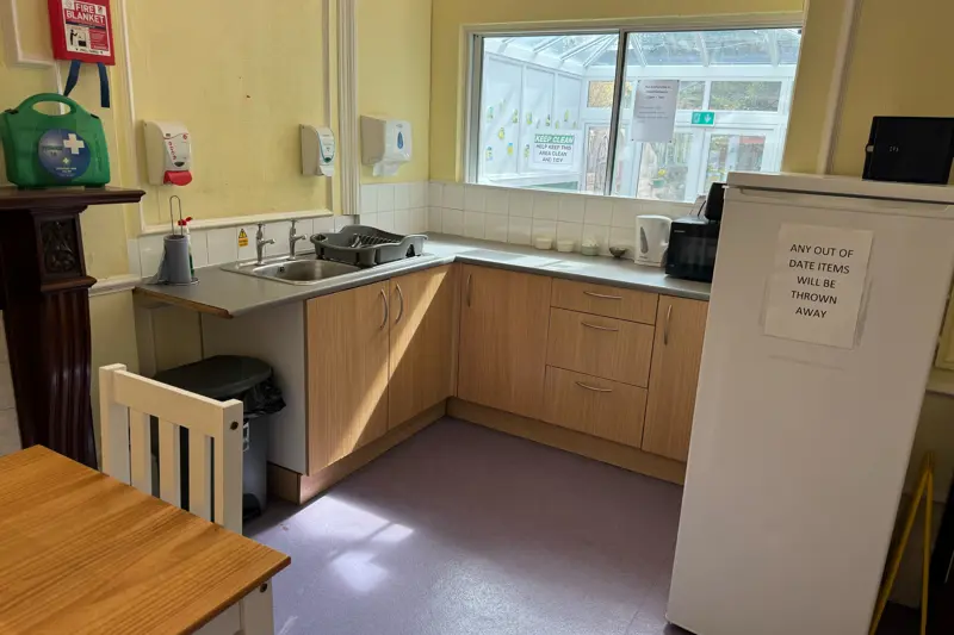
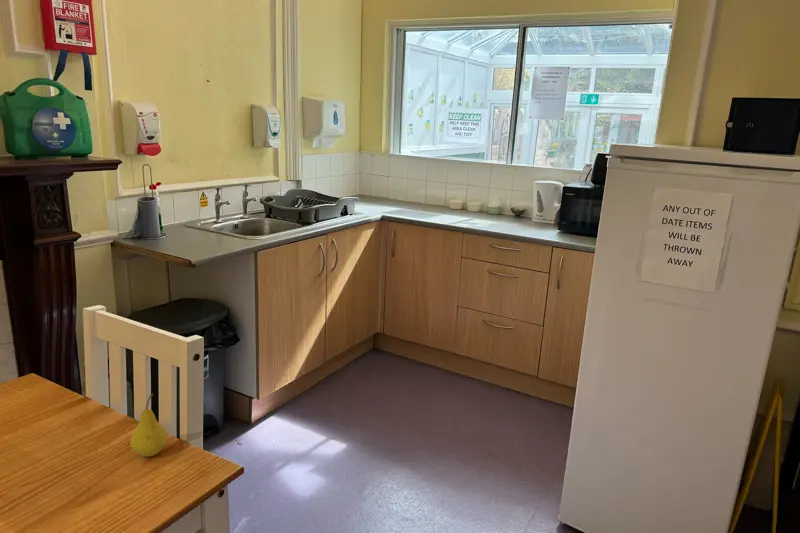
+ fruit [129,393,168,458]
